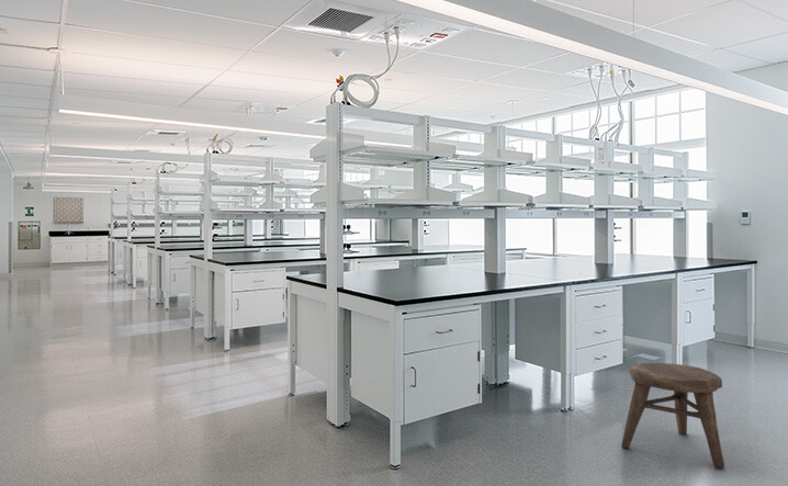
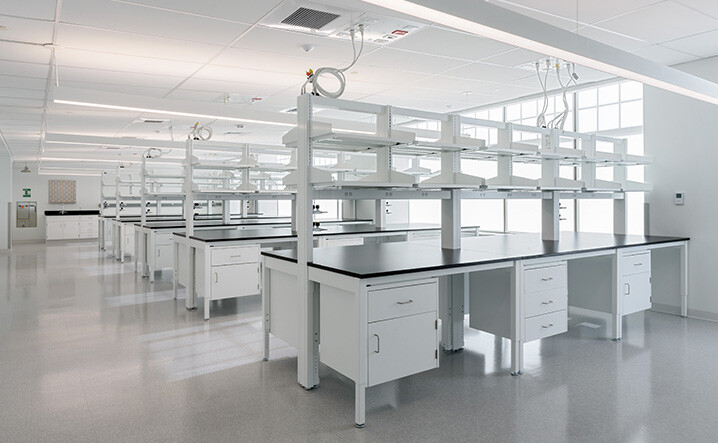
- stool [620,362,725,470]
